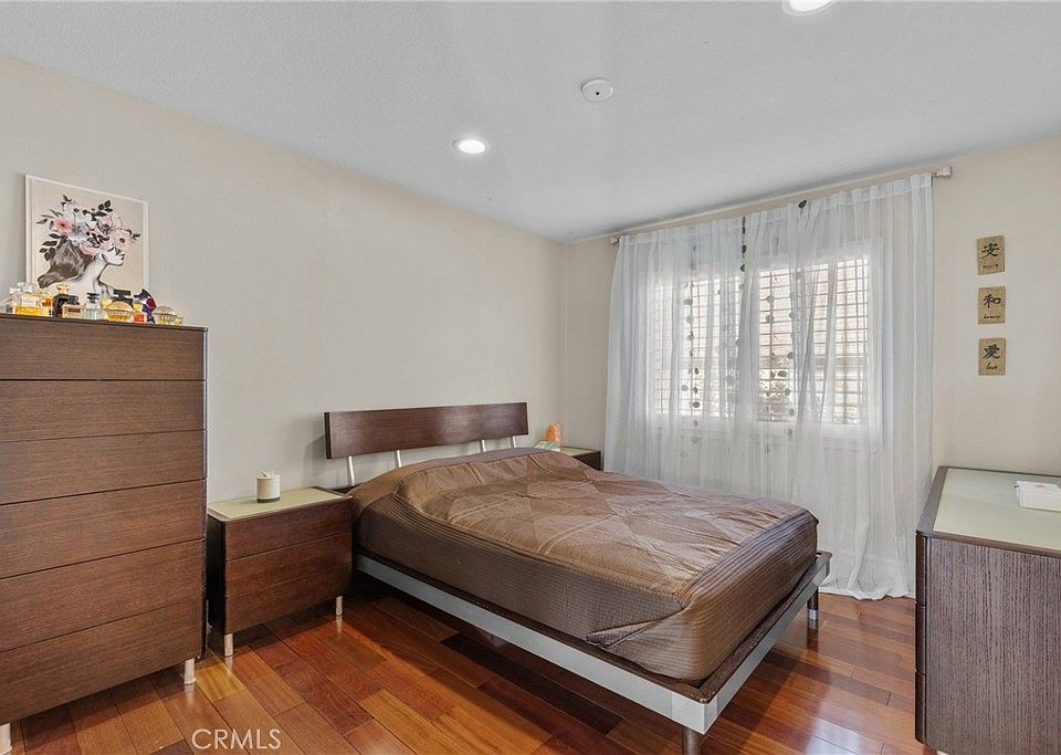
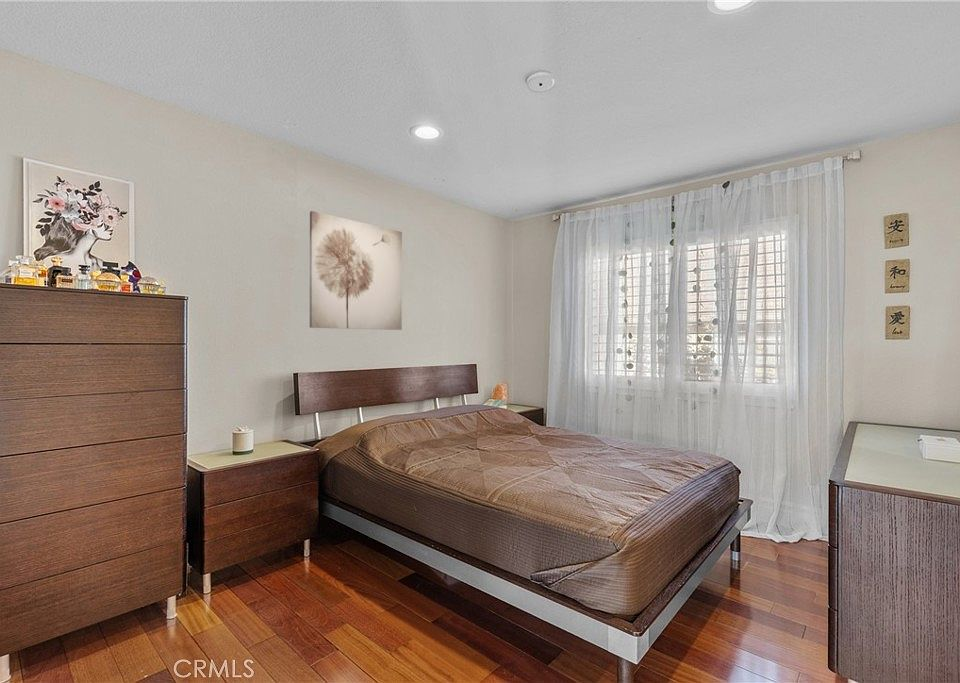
+ wall art [309,210,403,331]
